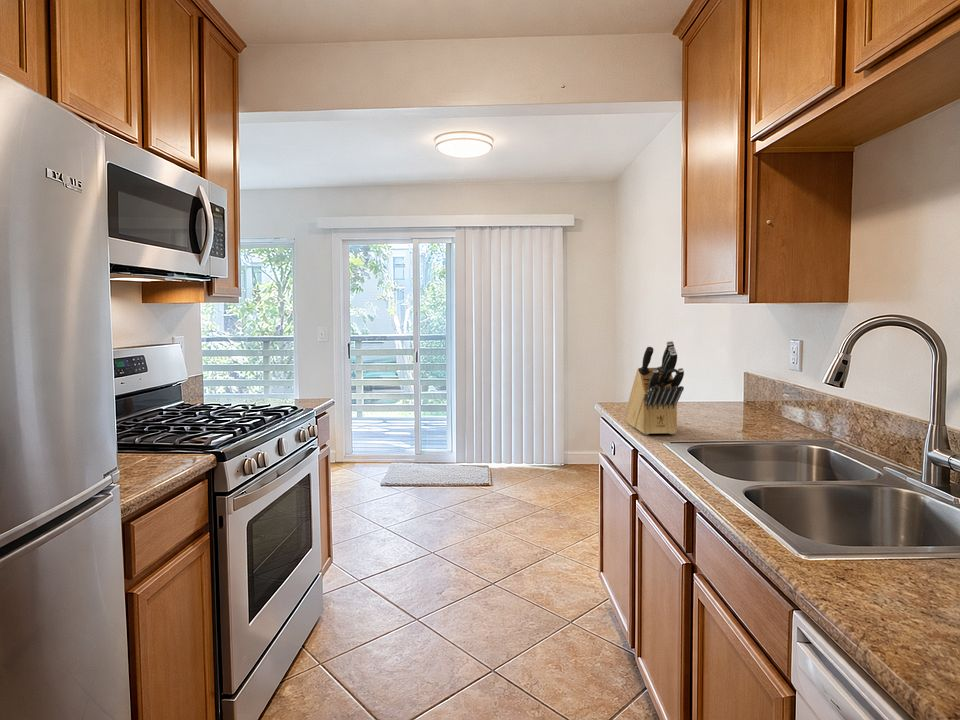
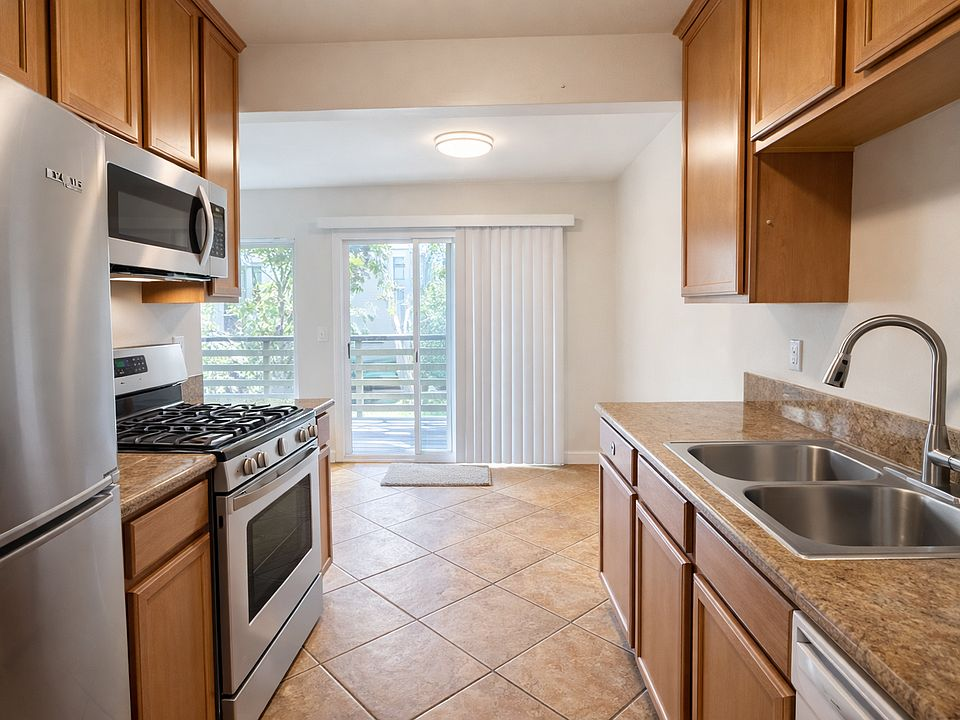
- knife block [624,340,685,435]
